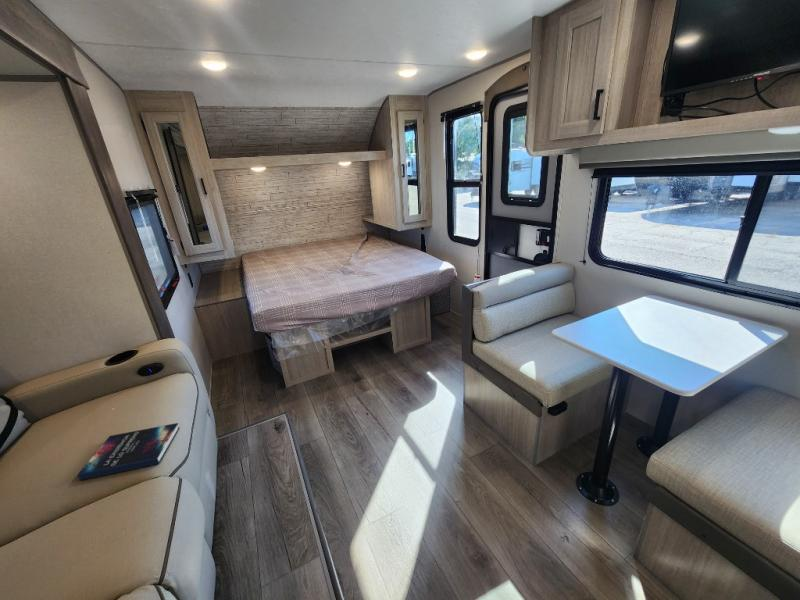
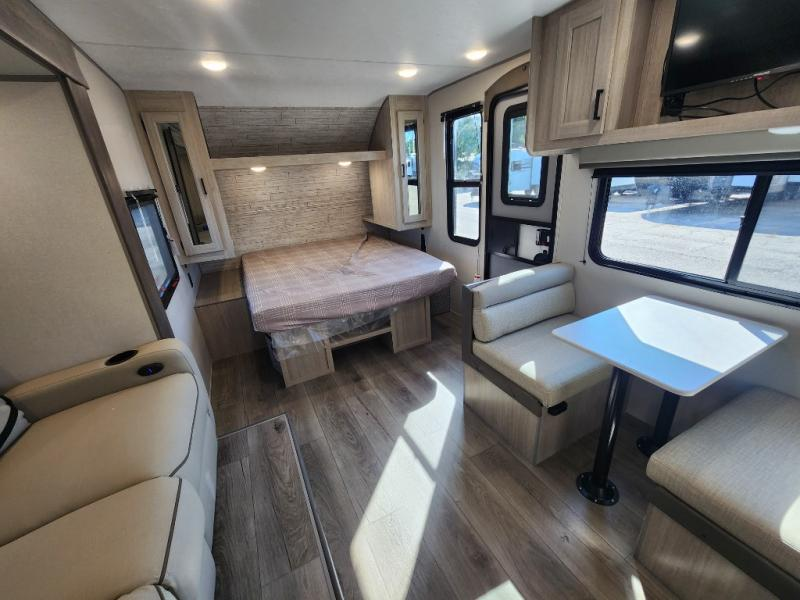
- hardback book [77,422,181,481]
